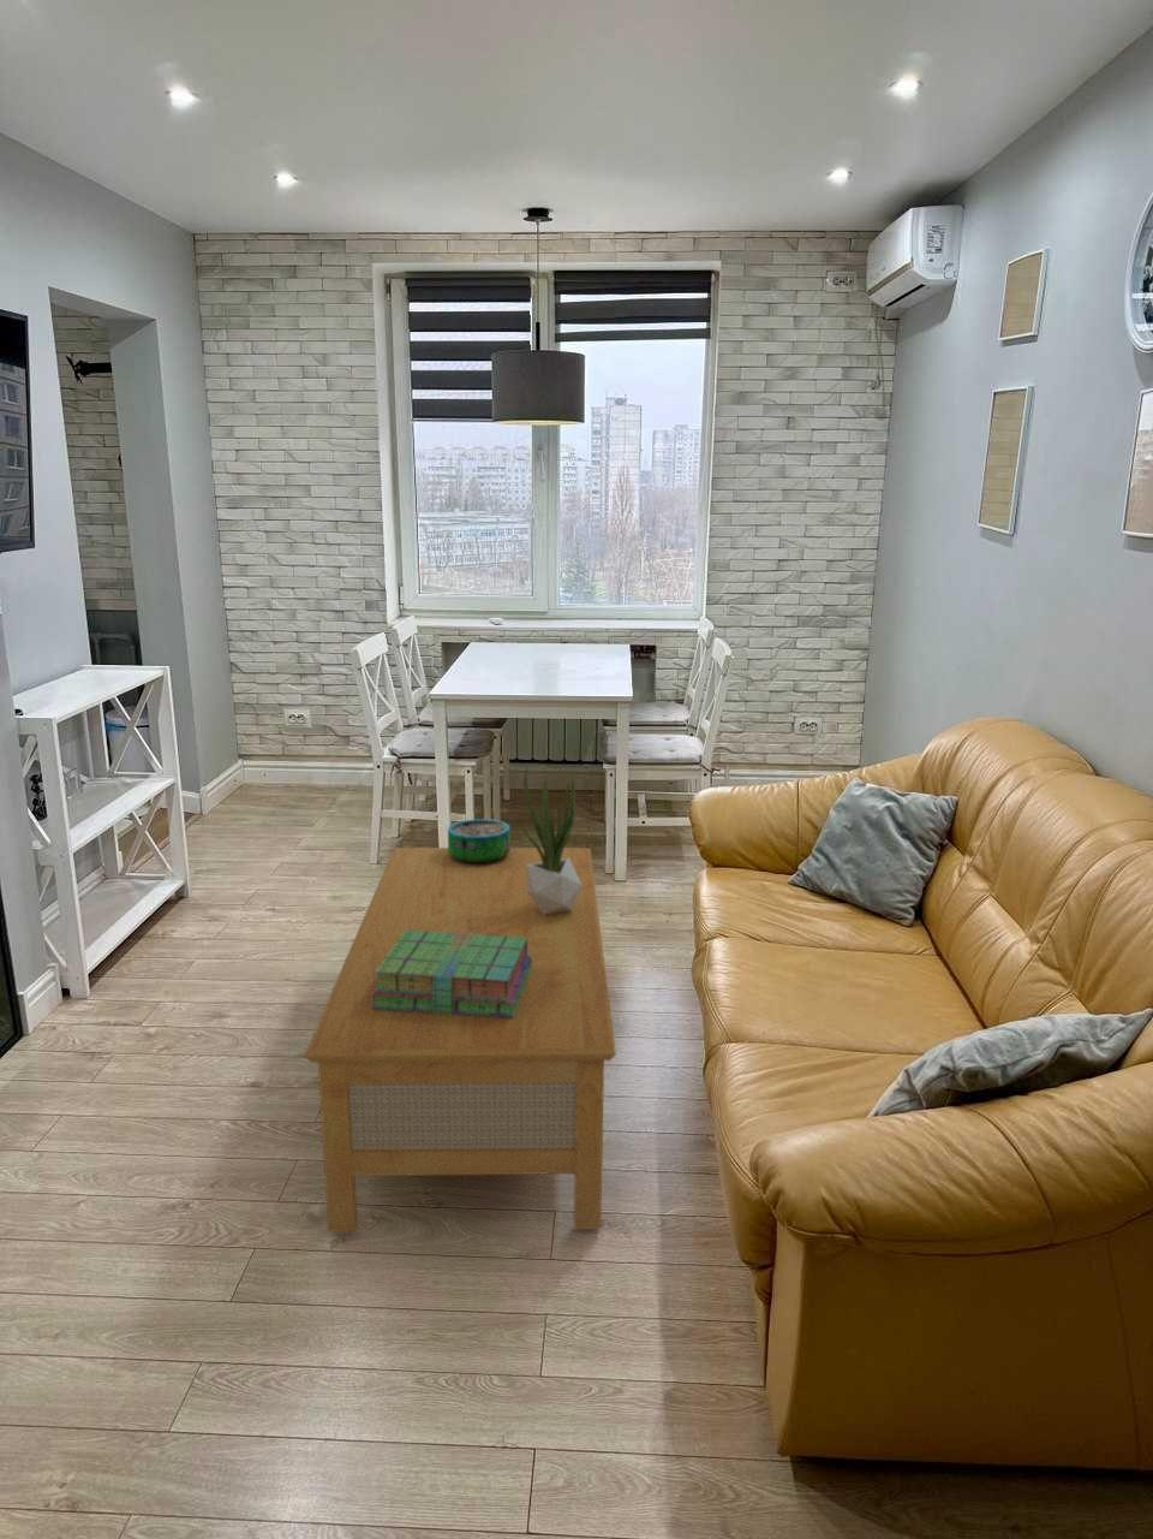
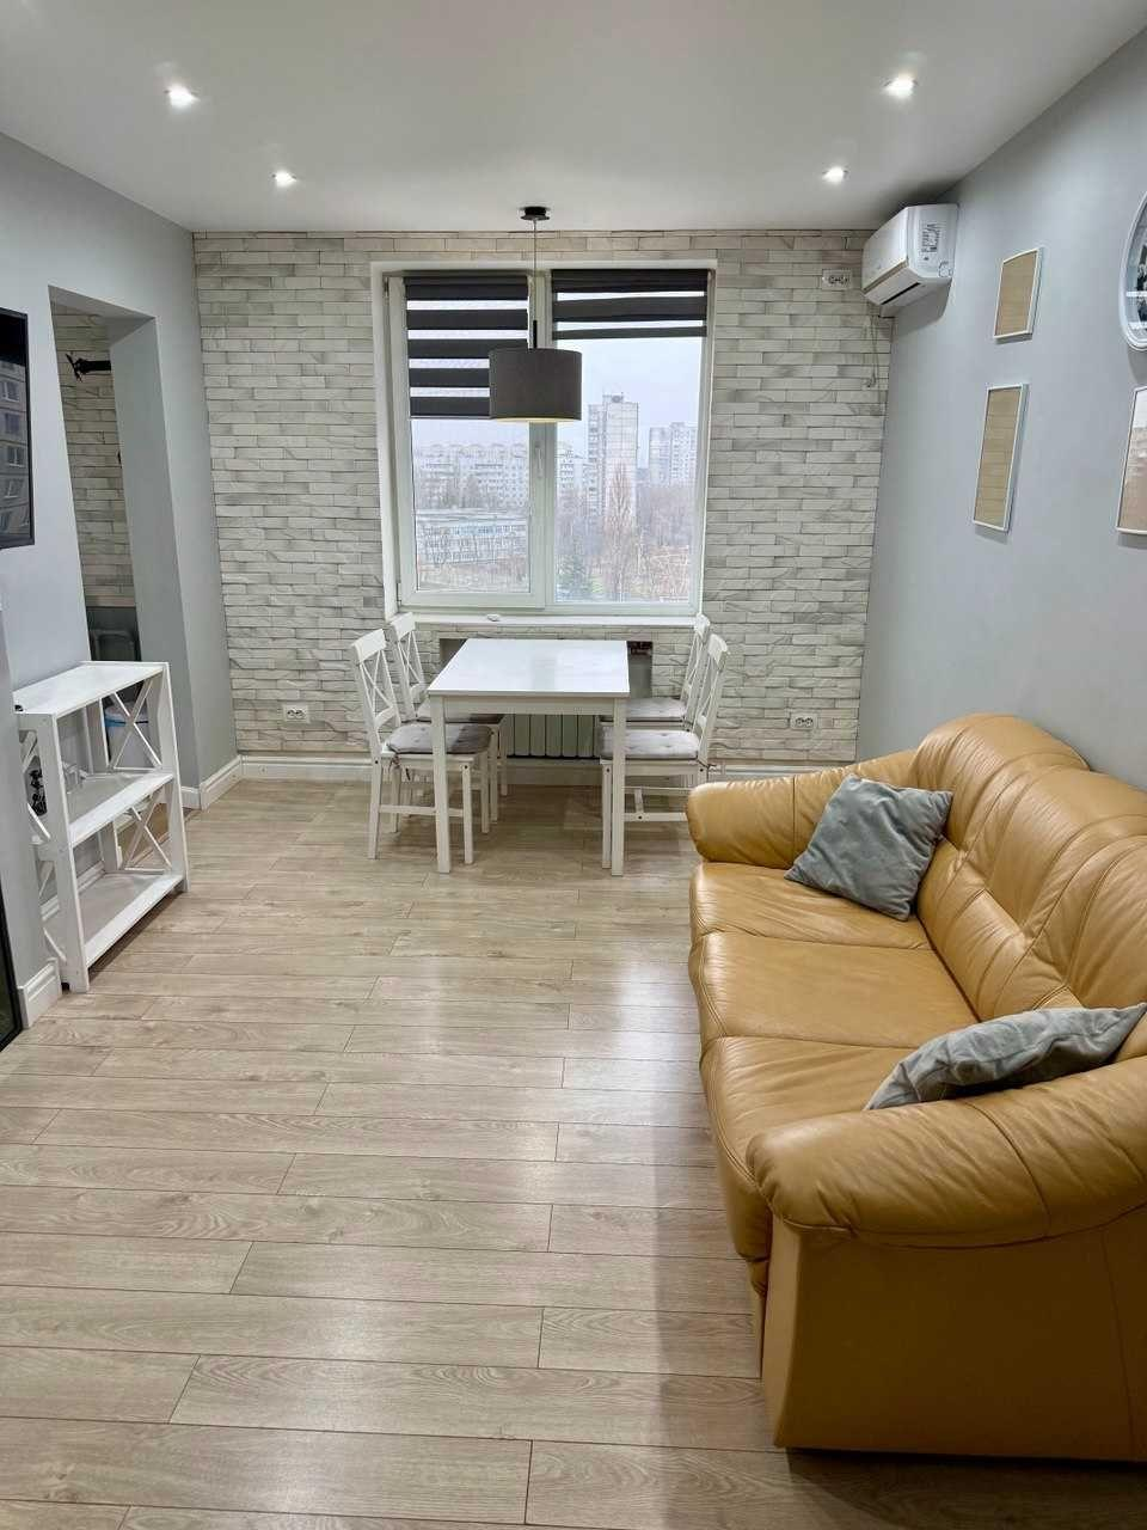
- stack of books [371,931,530,1018]
- decorative bowl [447,818,511,863]
- potted plant [520,765,581,915]
- coffee table [303,847,618,1234]
